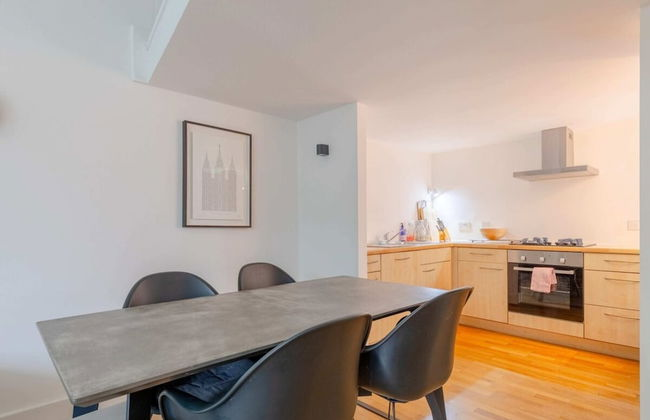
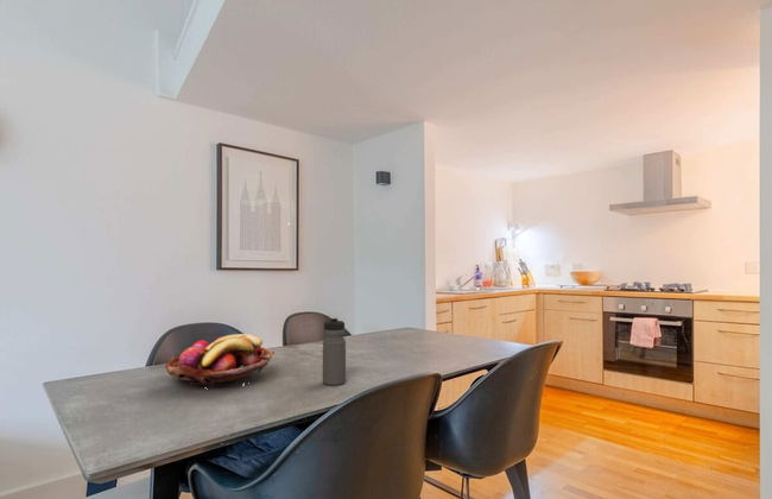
+ fruit basket [165,333,276,389]
+ water bottle [322,316,347,386]
